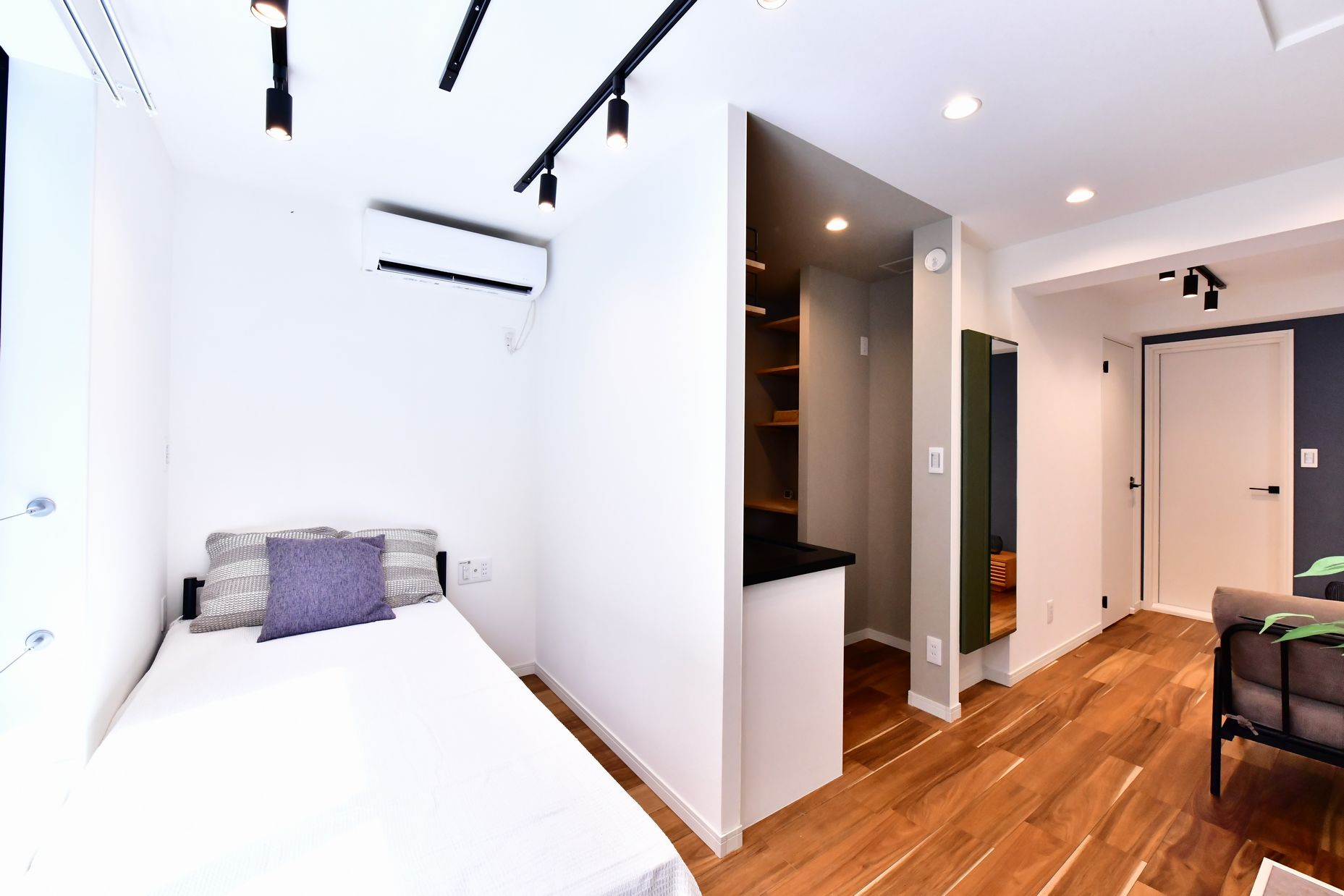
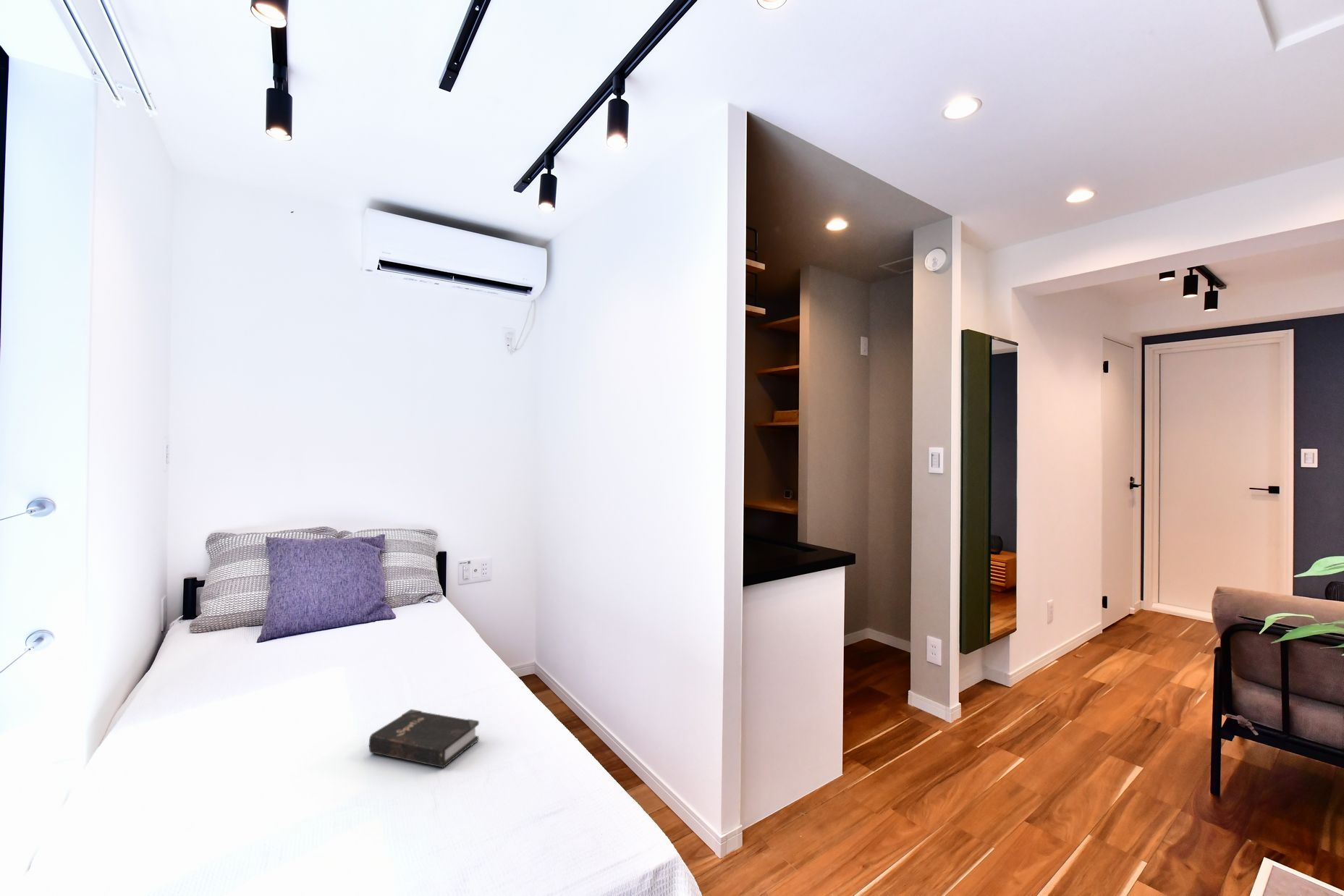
+ hardback book [368,709,480,769]
